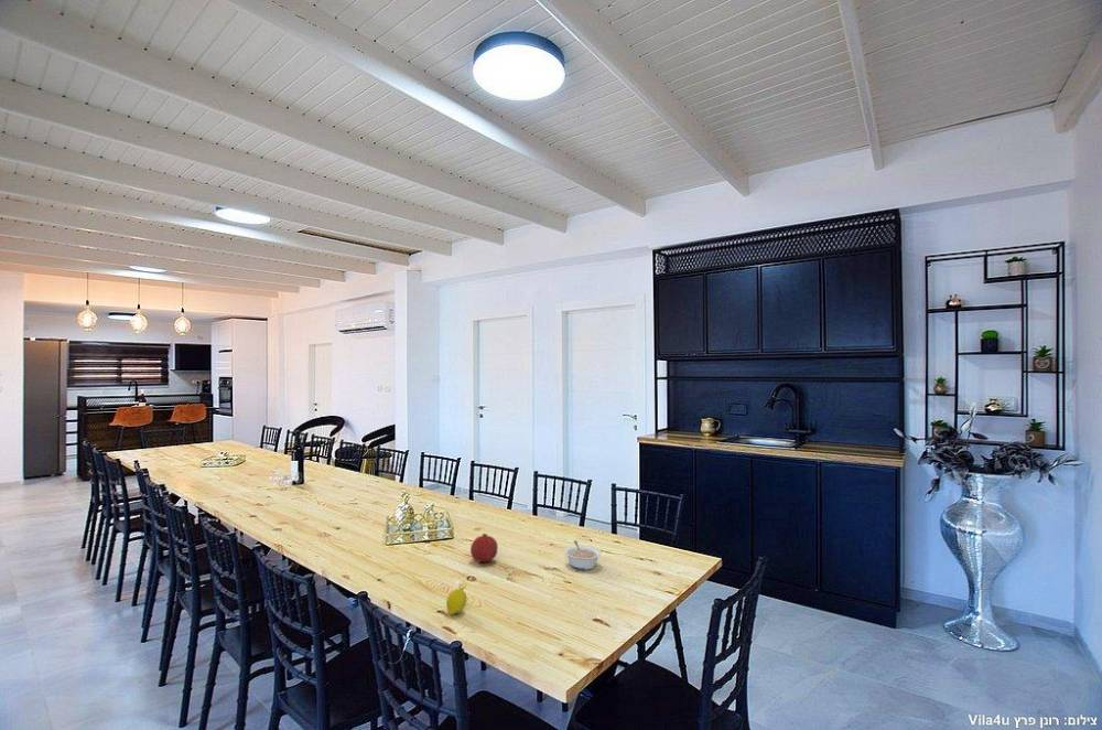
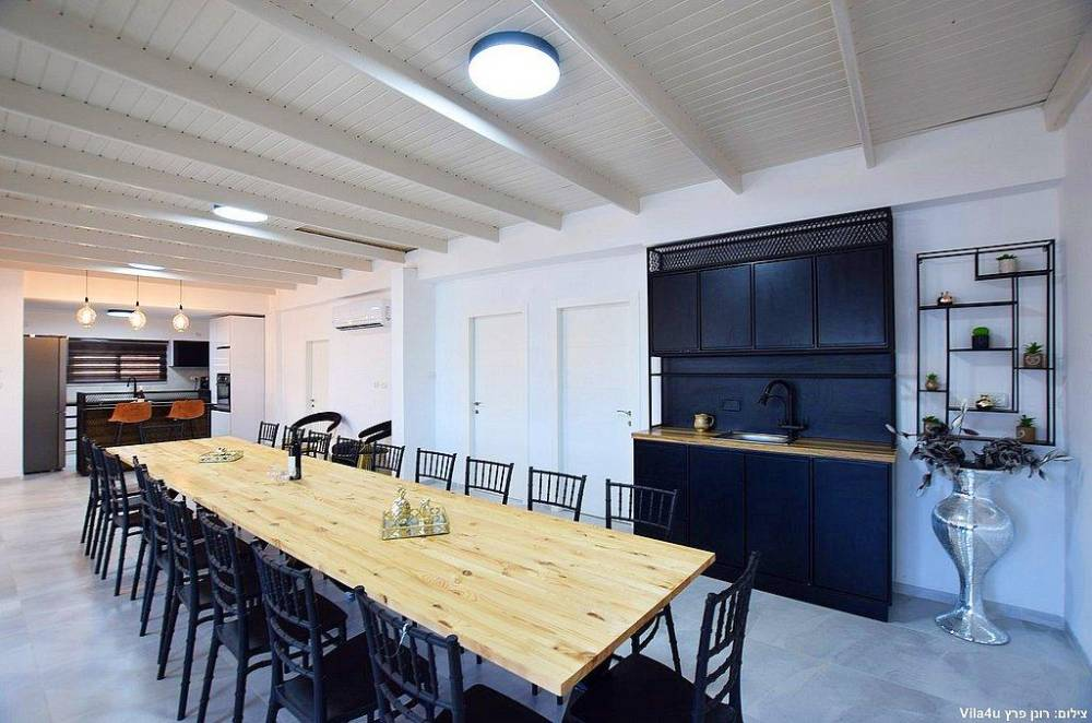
- legume [563,539,602,571]
- fruit [469,533,499,563]
- fruit [445,587,467,616]
